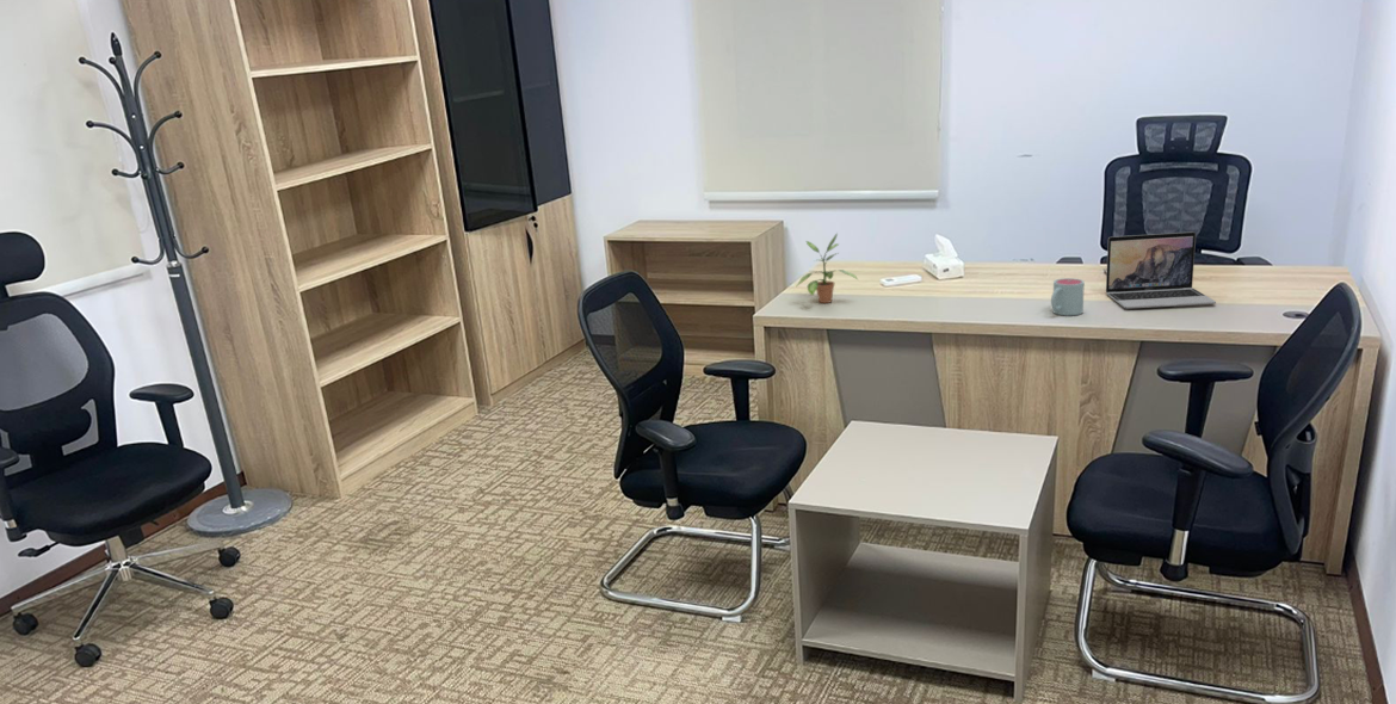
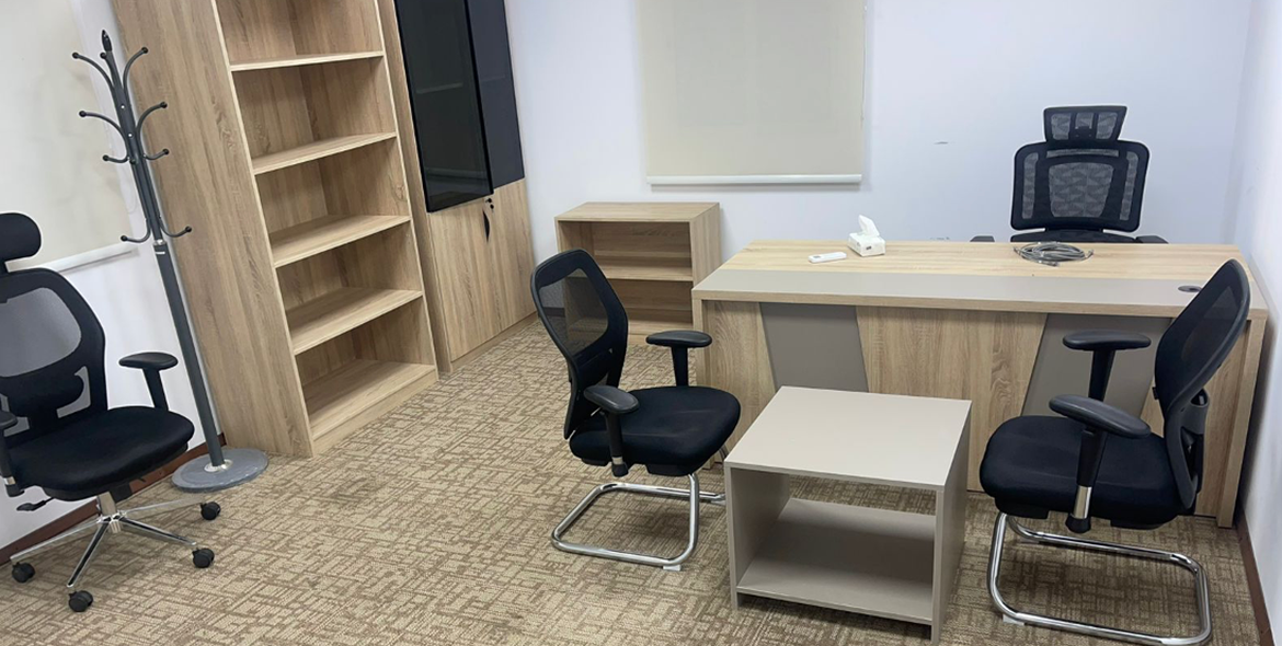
- mug [1050,277,1086,316]
- potted plant [796,231,859,304]
- laptop [1105,230,1217,309]
